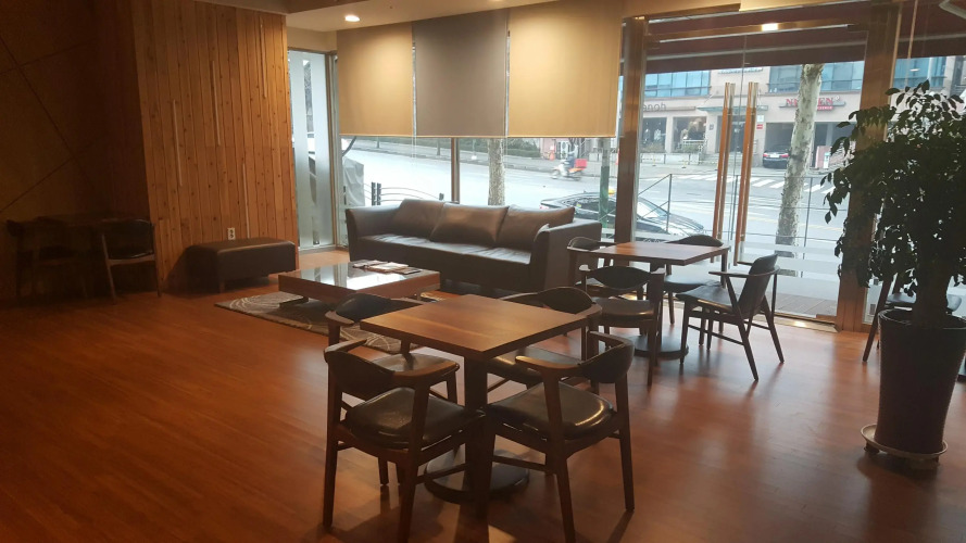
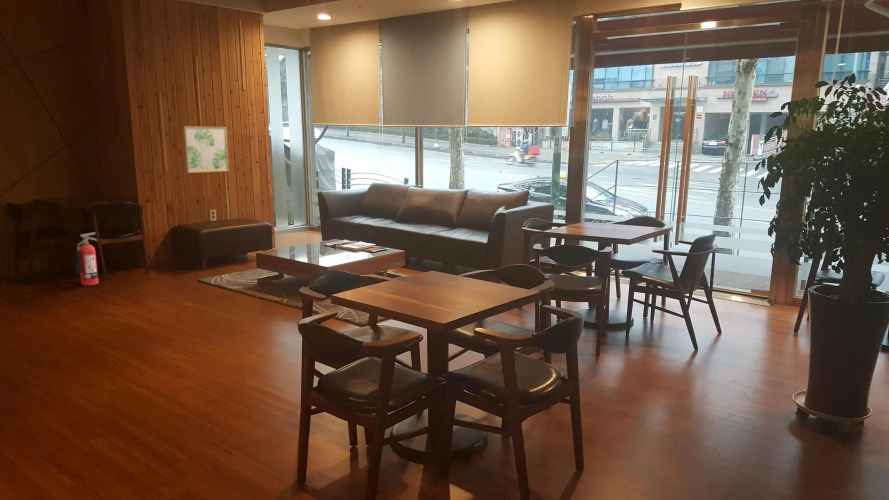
+ fire extinguisher [75,231,99,286]
+ wall art [182,125,230,174]
